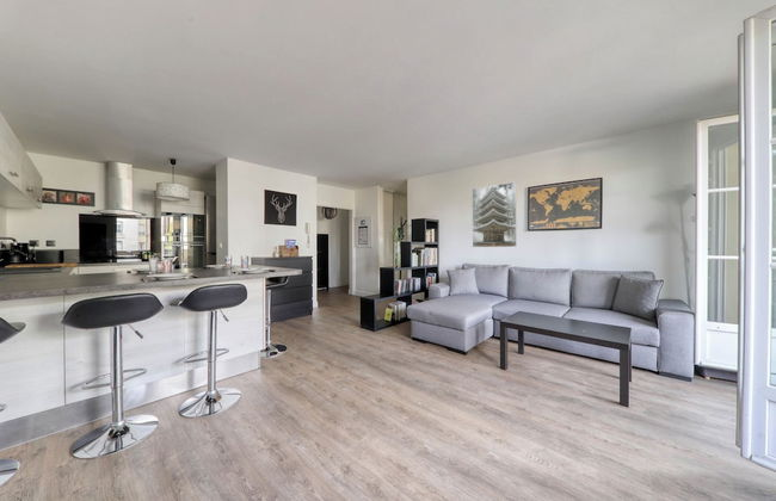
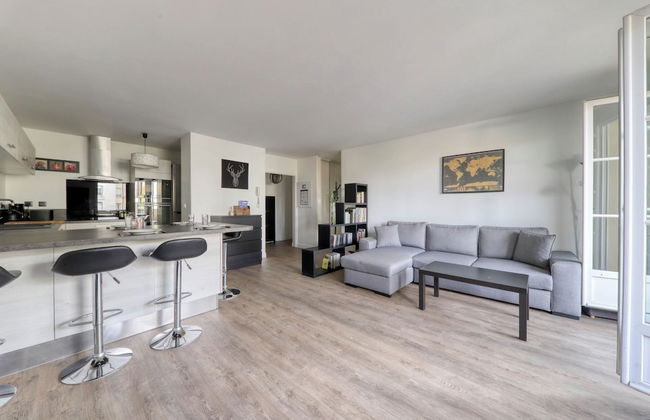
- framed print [472,181,518,248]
